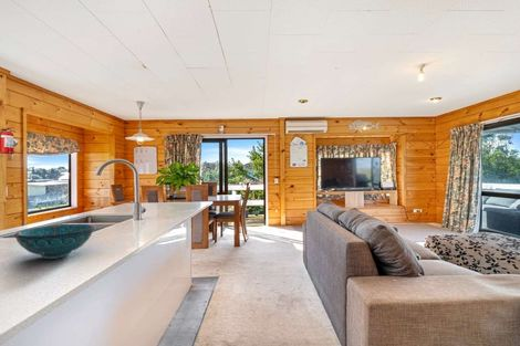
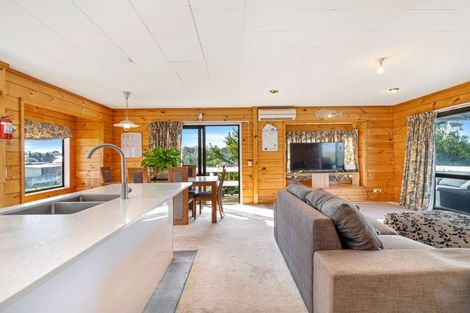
- decorative bowl [13,223,95,260]
